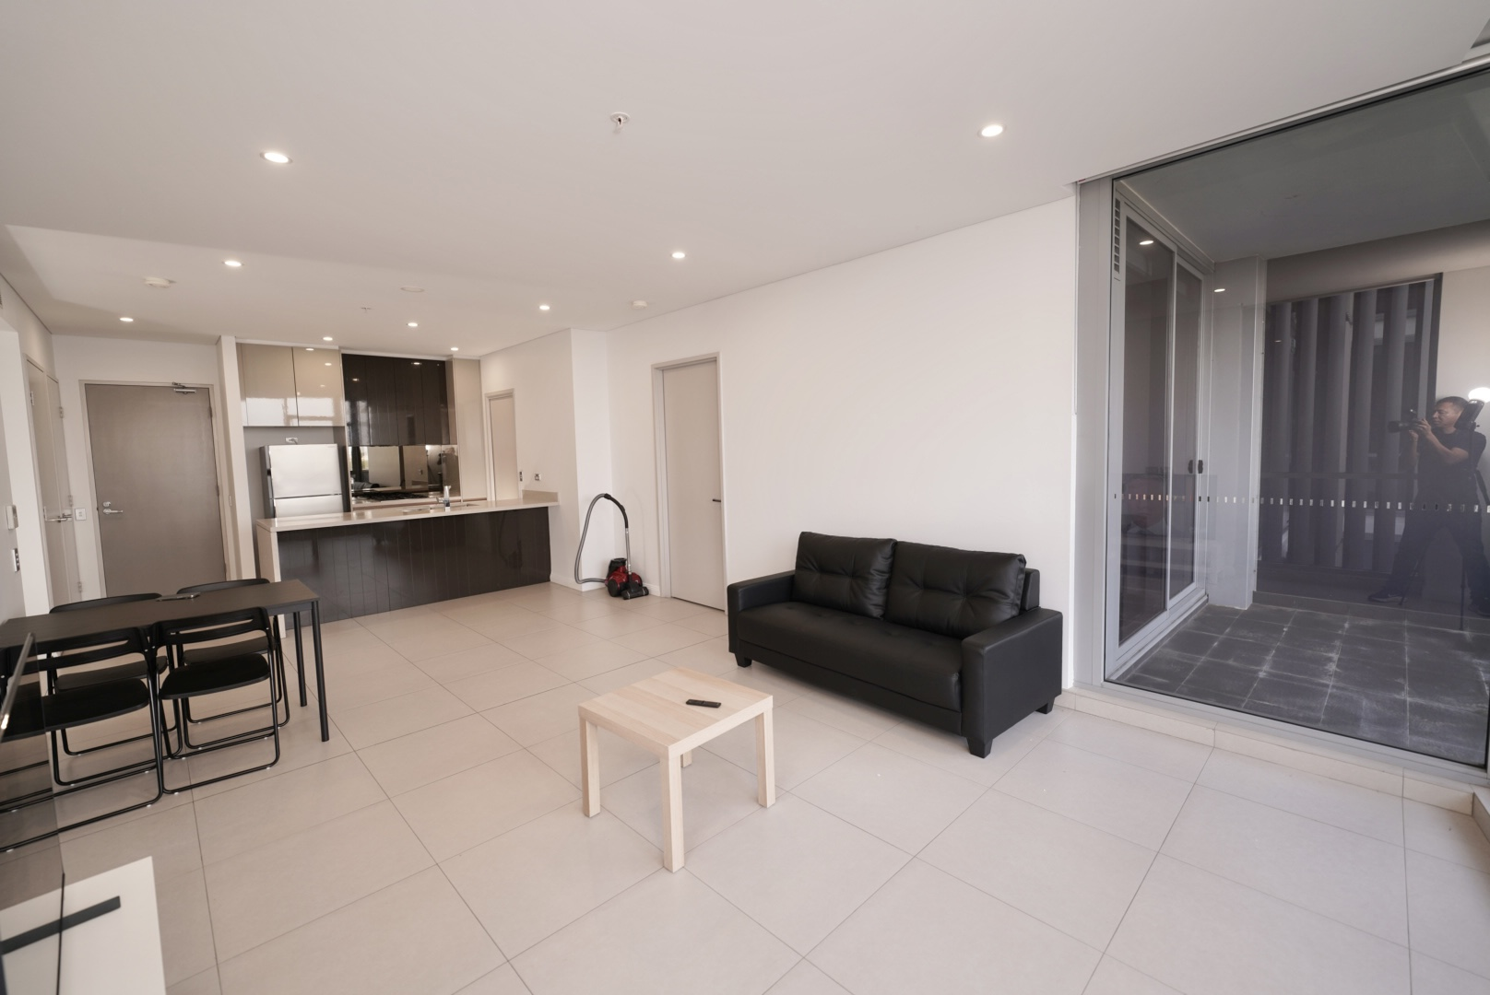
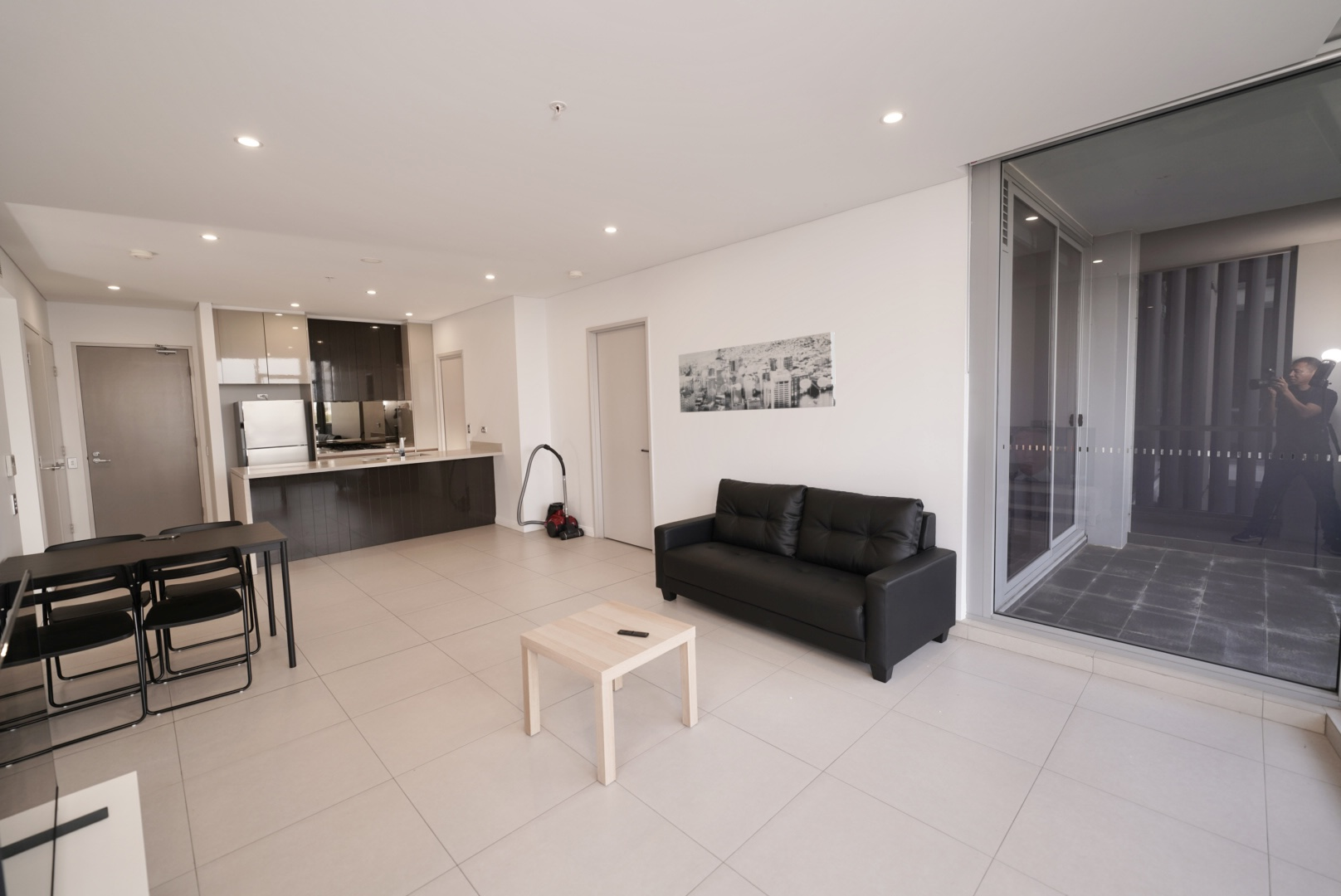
+ wall art [678,331,836,413]
